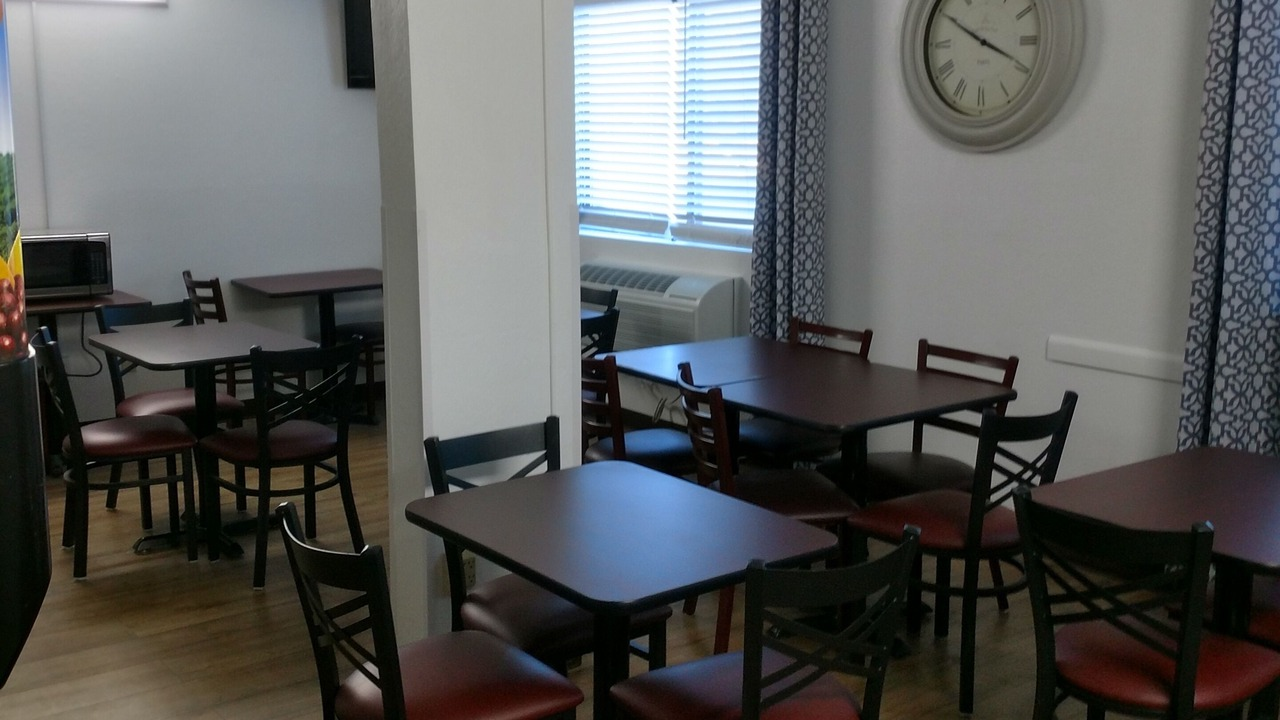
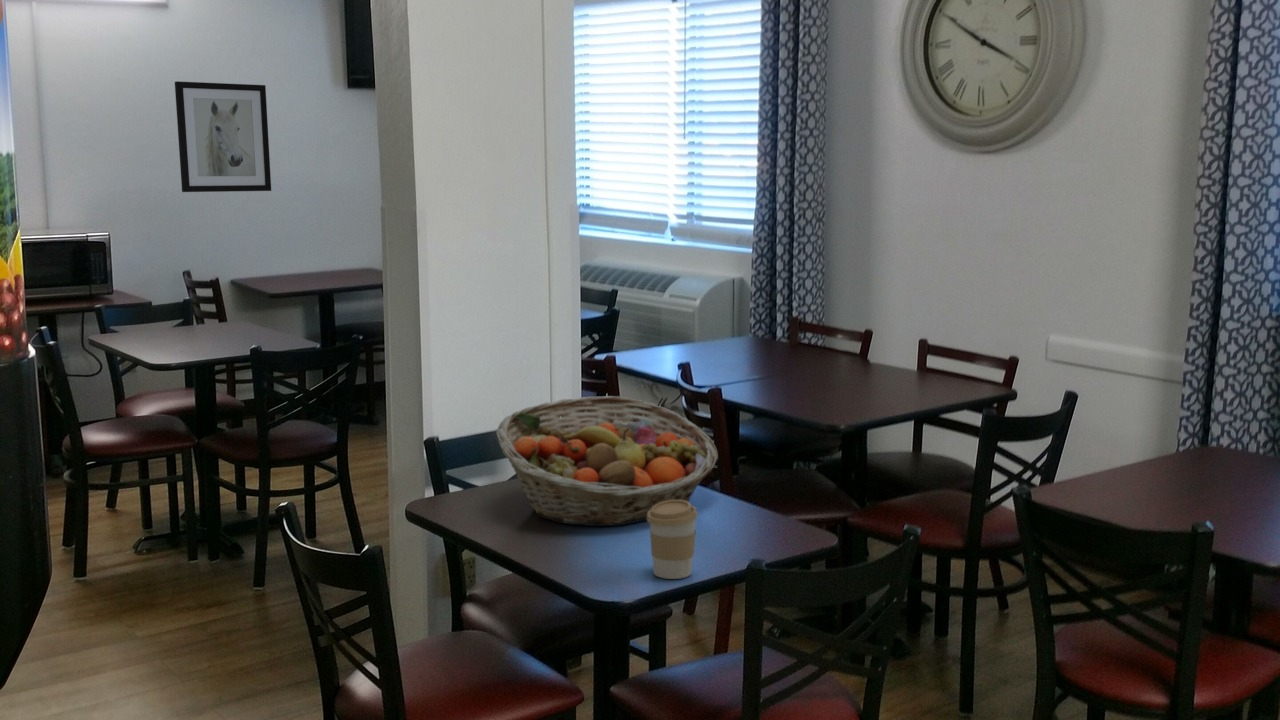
+ fruit basket [495,395,719,527]
+ wall art [174,80,272,193]
+ coffee cup [646,500,699,580]
